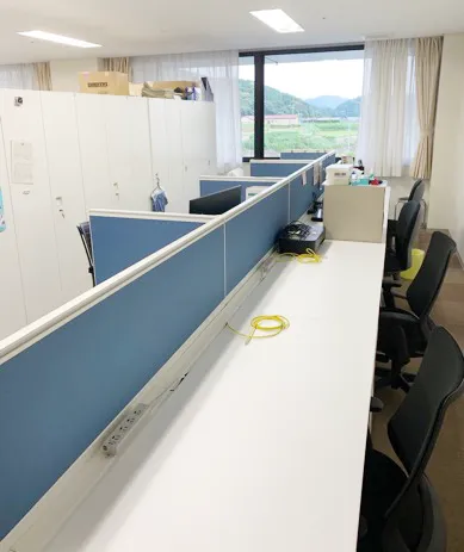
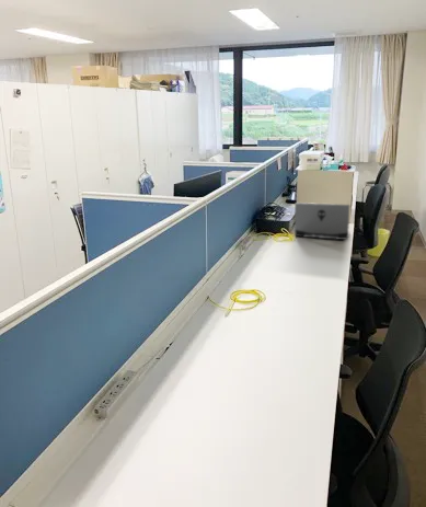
+ laptop computer [293,201,352,241]
